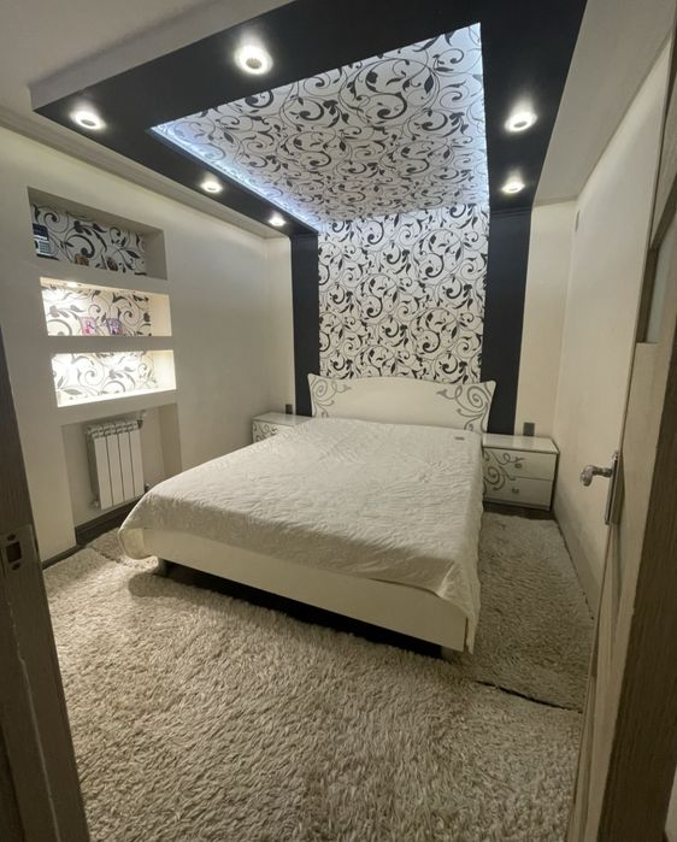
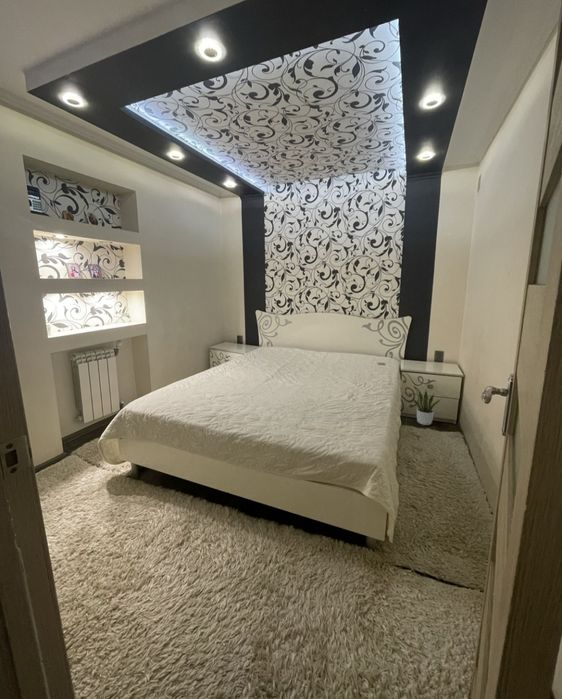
+ potted plant [412,390,442,426]
